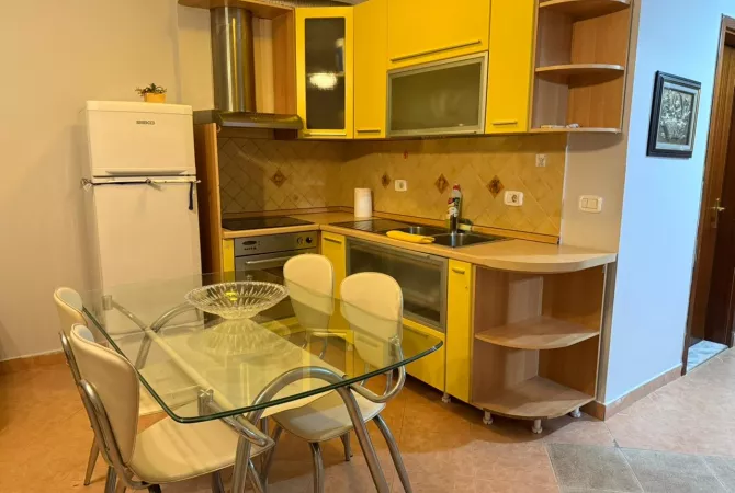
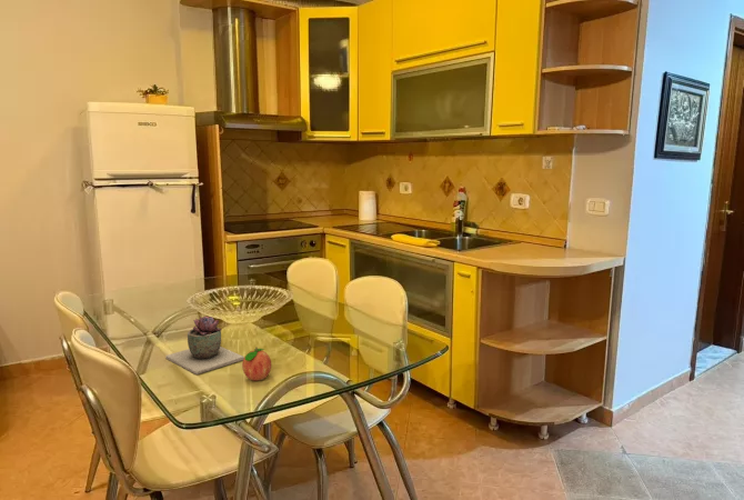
+ fruit [241,346,272,382]
+ succulent plant [164,316,244,376]
